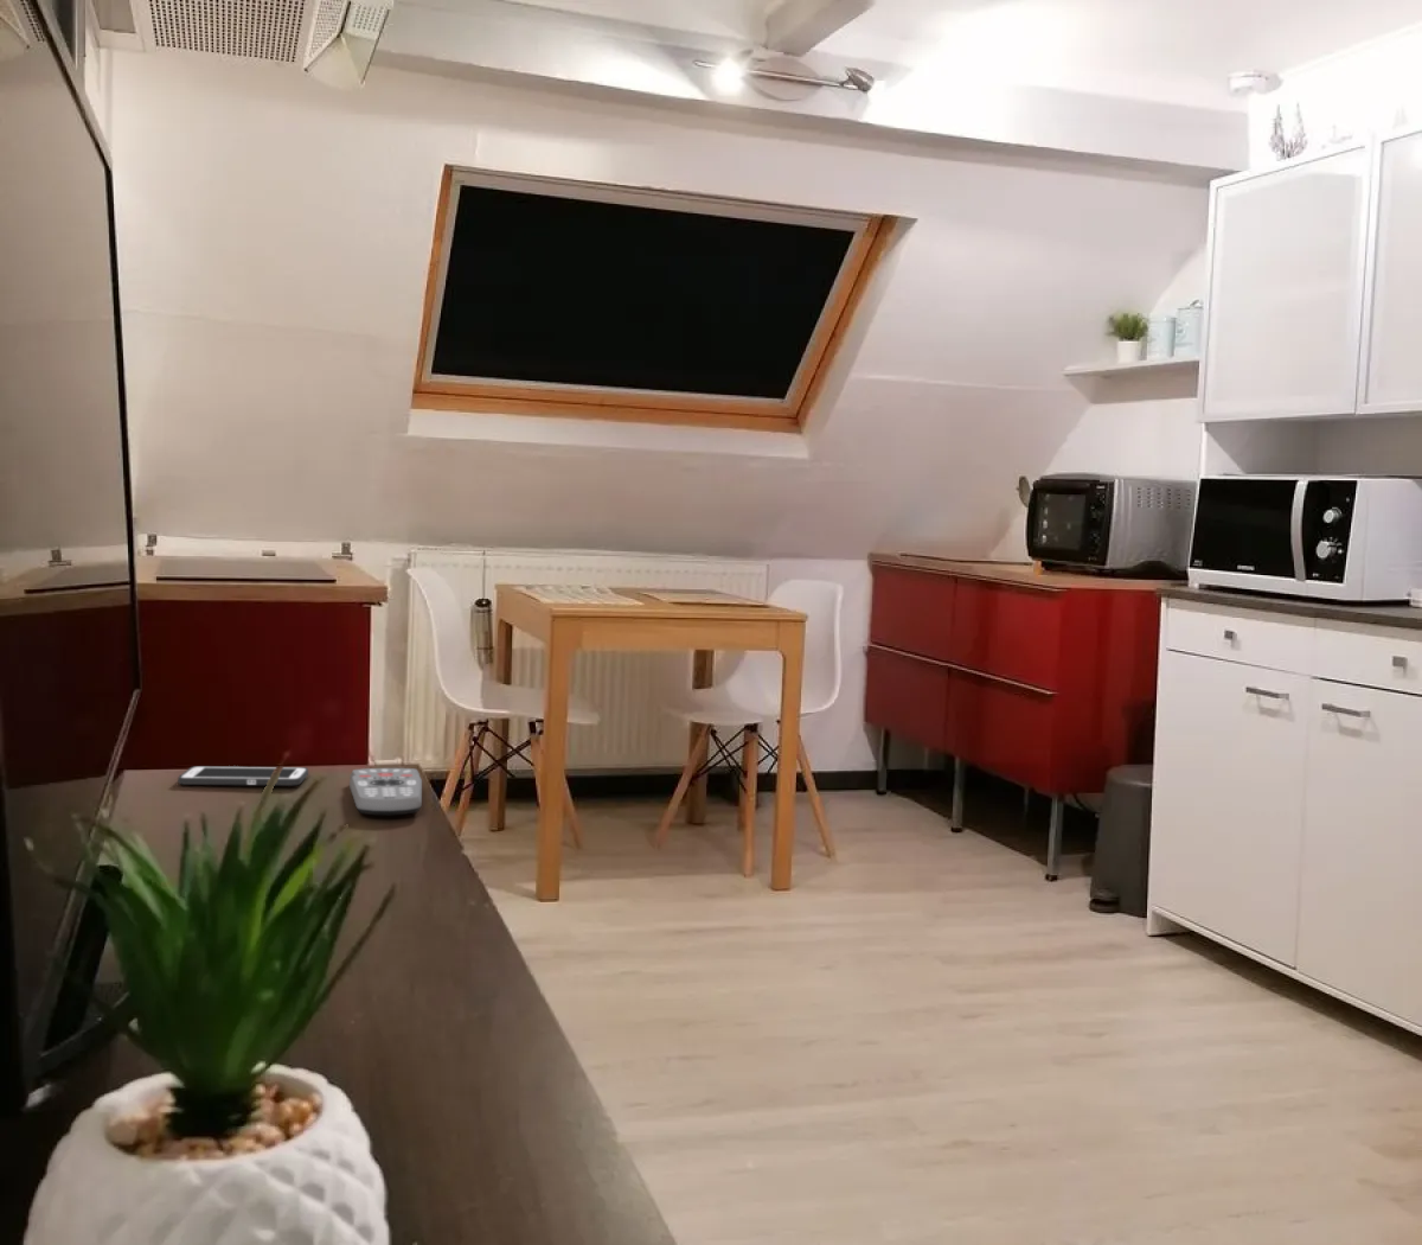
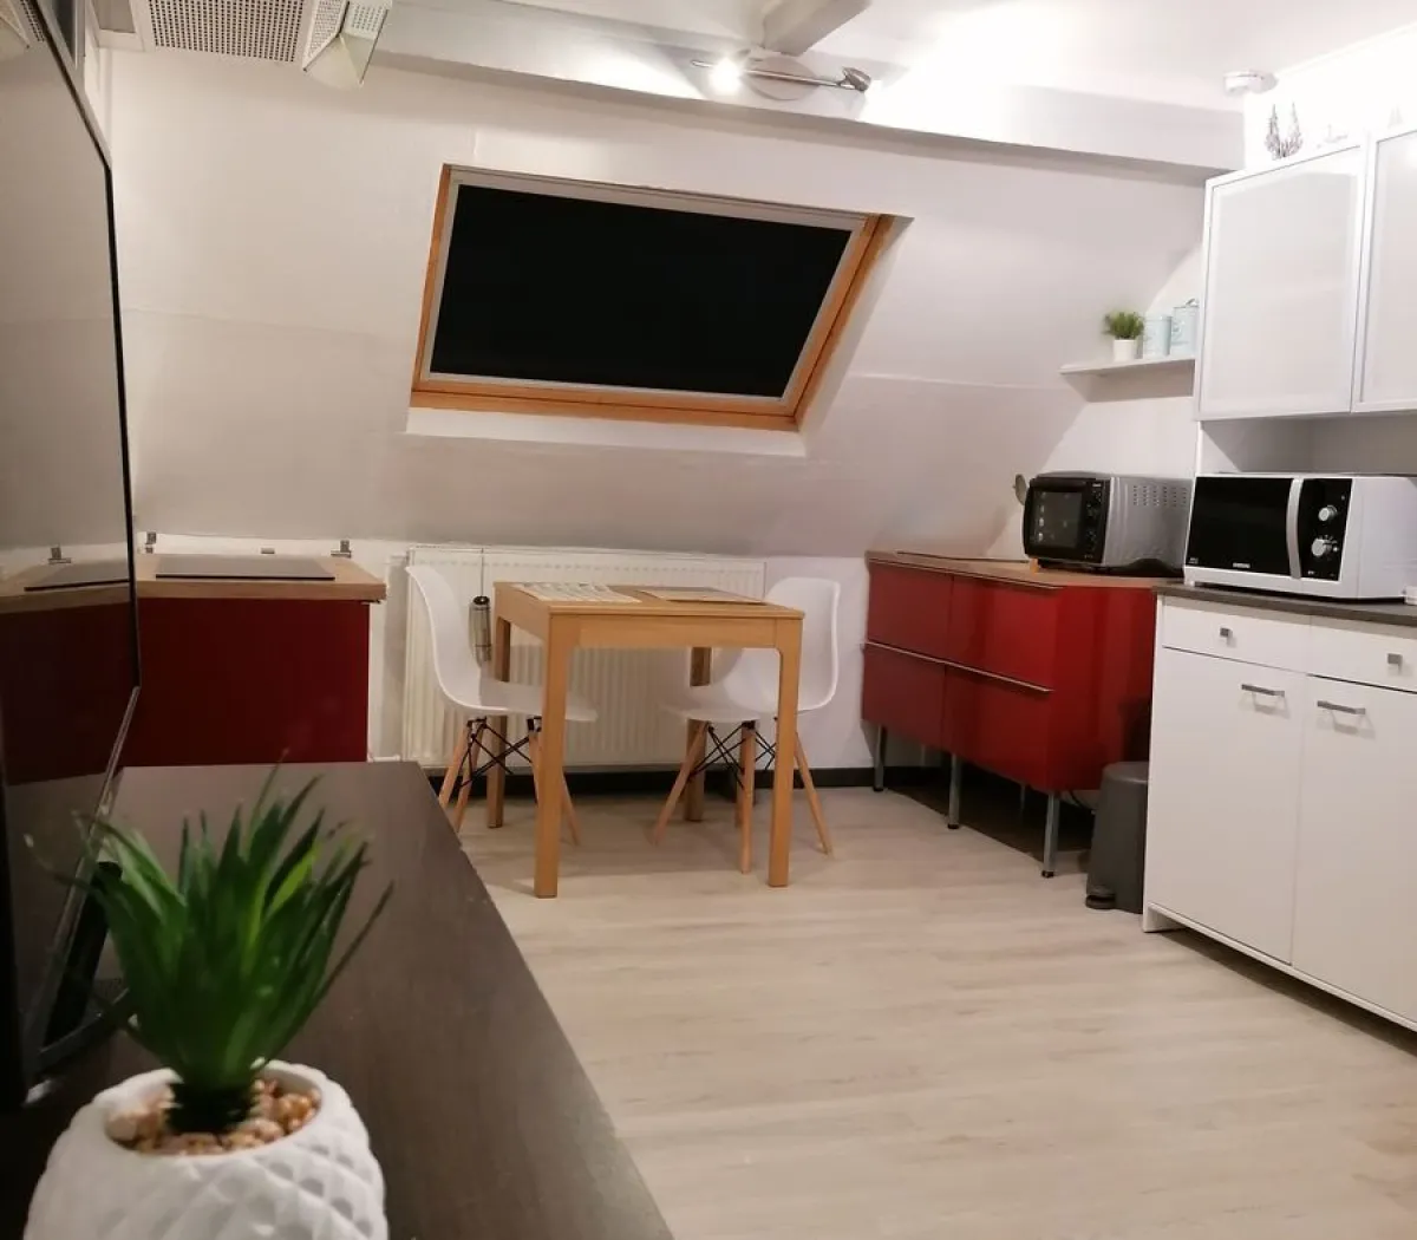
- cell phone [177,765,310,788]
- remote control [348,767,423,815]
